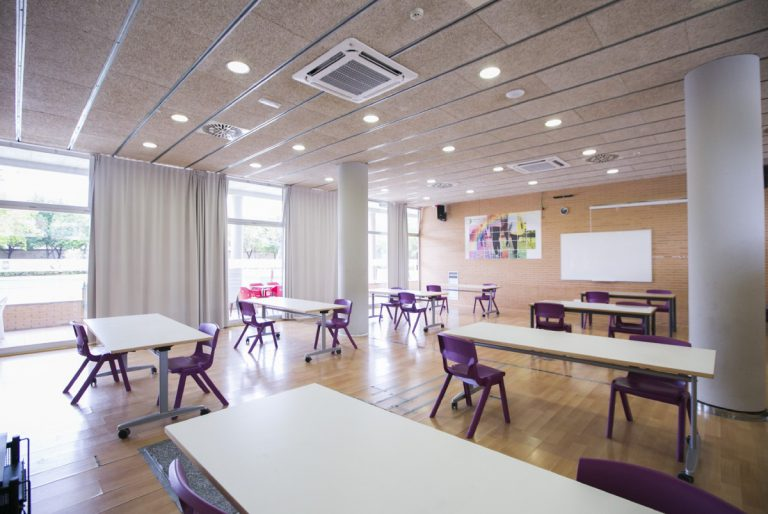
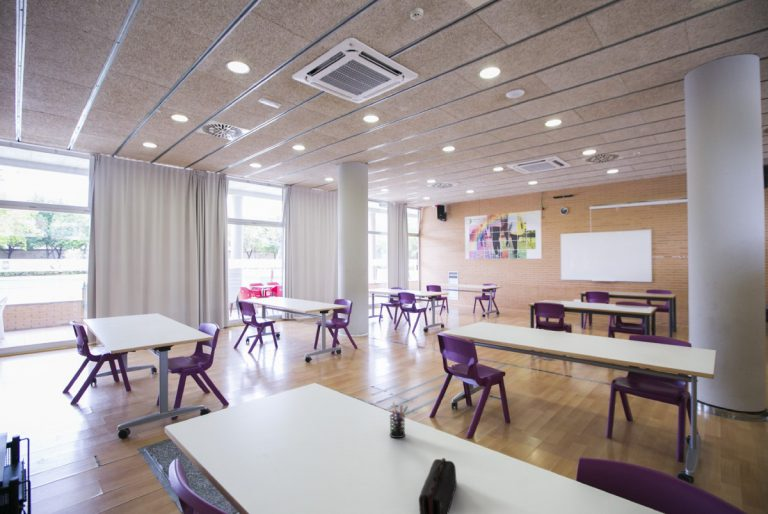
+ pencil case [418,457,458,514]
+ pen holder [389,402,409,439]
